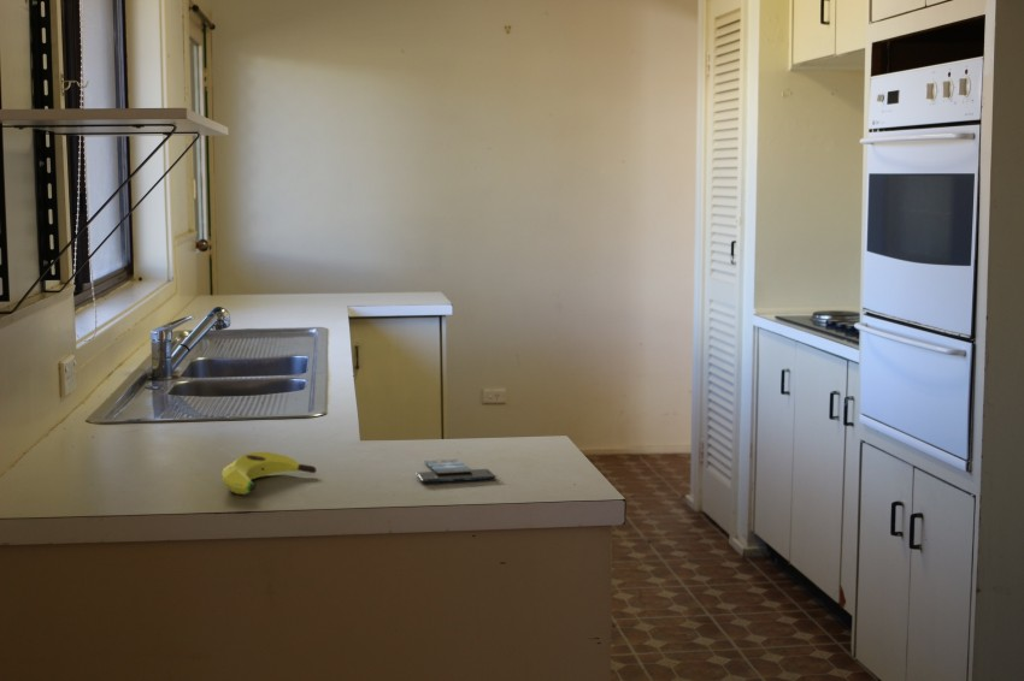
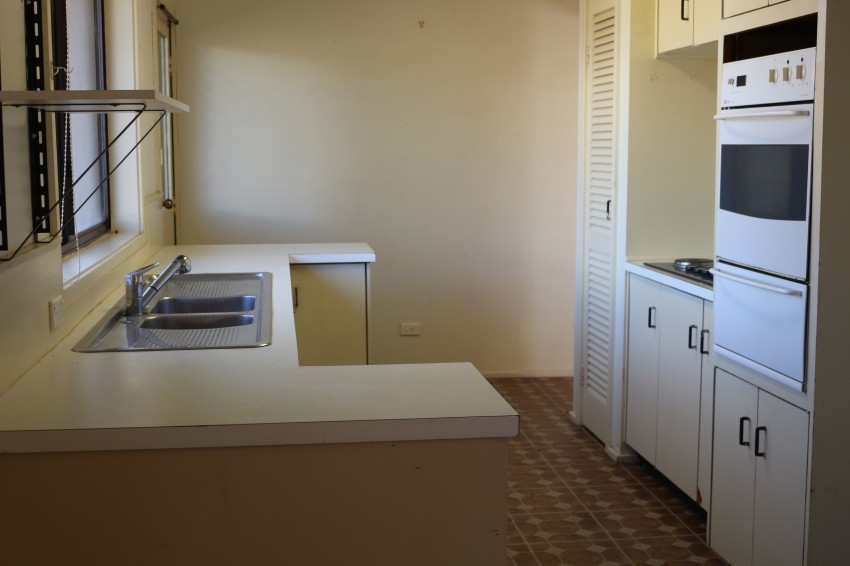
- banana [220,450,317,496]
- smartphone [414,458,498,484]
